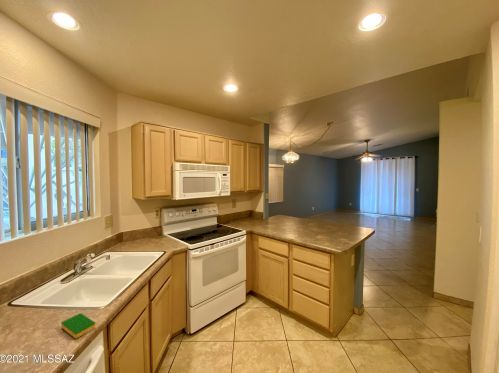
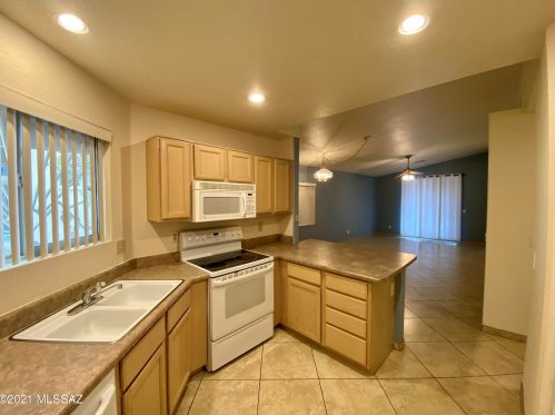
- dish sponge [60,312,97,339]
